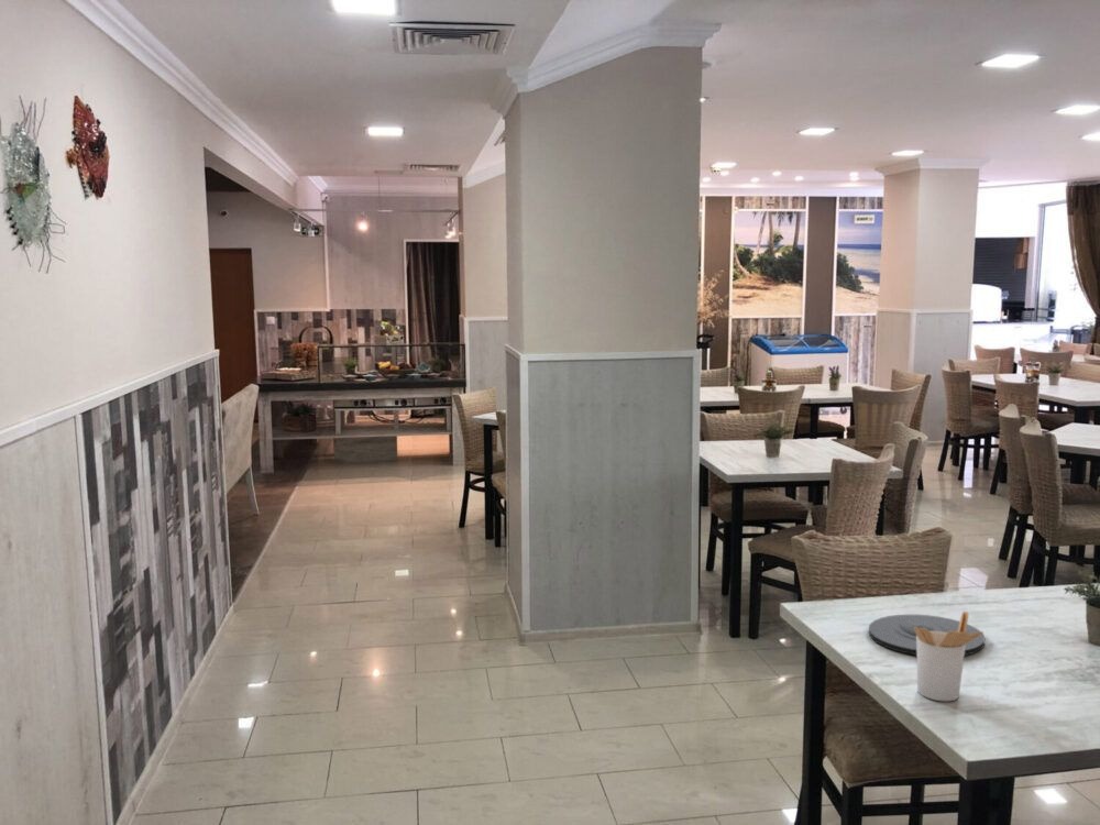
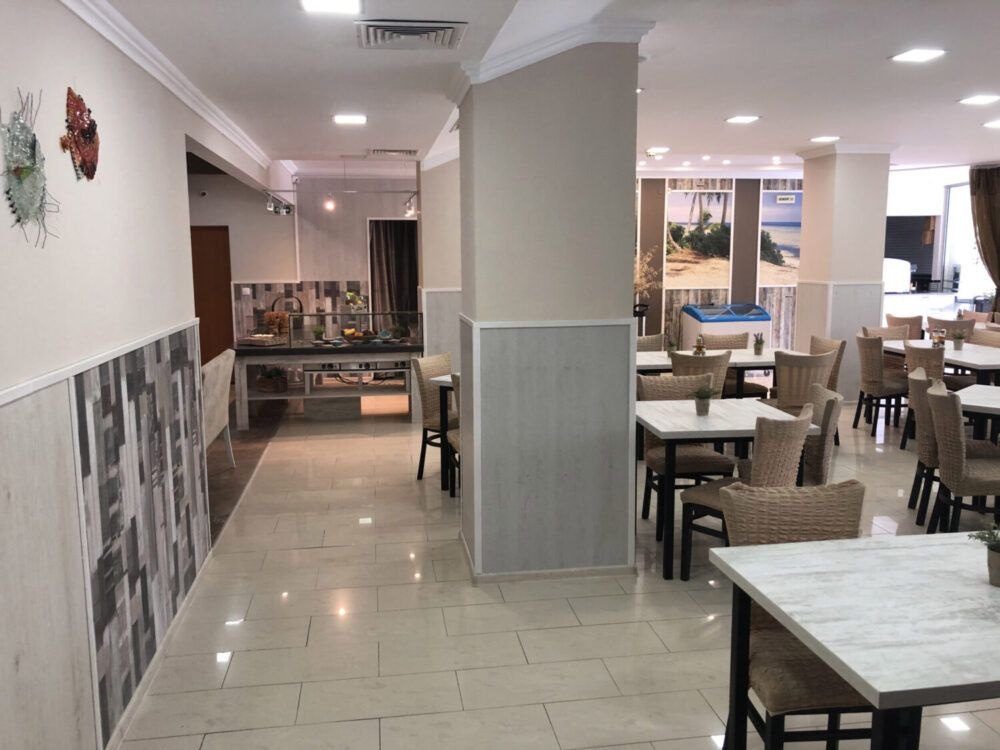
- utensil holder [914,610,985,702]
- plate [868,614,986,657]
